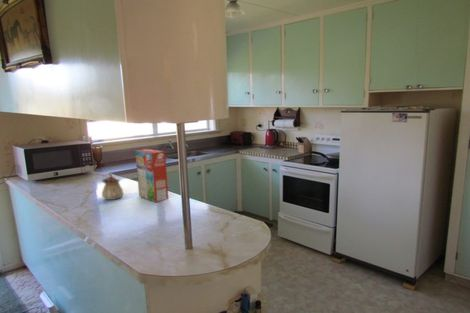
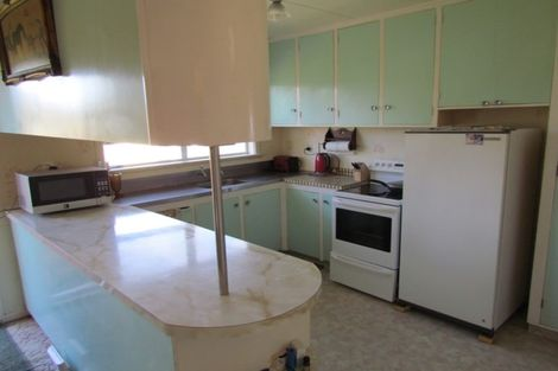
- teapot [101,172,124,201]
- cereal box [134,148,169,203]
